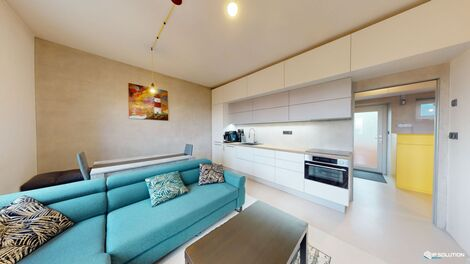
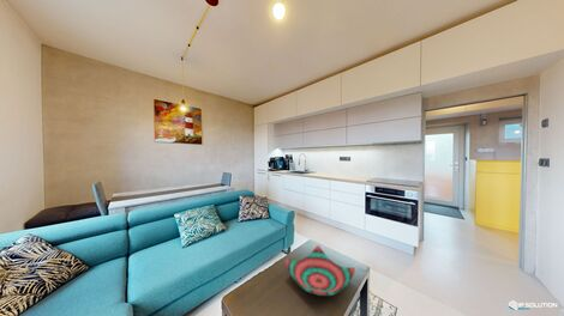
+ decorative bowl [284,244,356,297]
